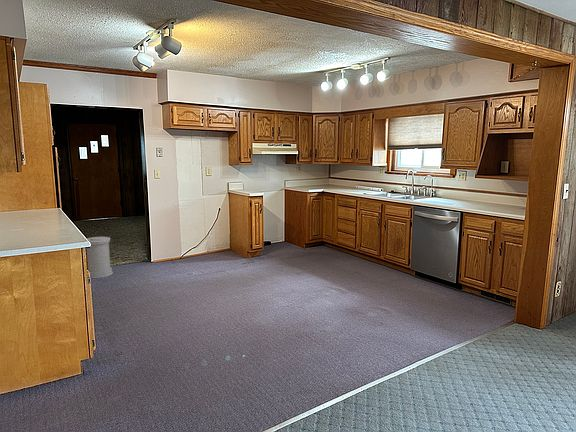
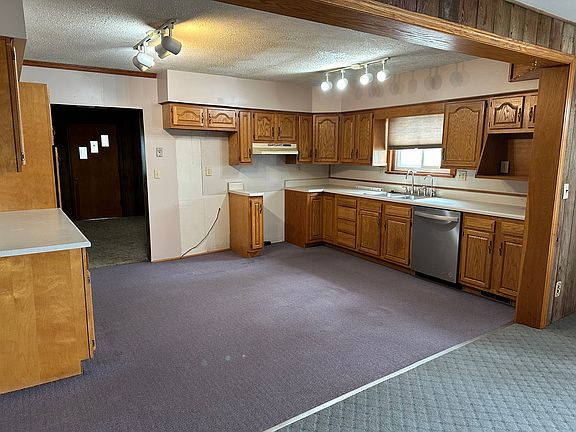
- trash can [85,236,113,279]
